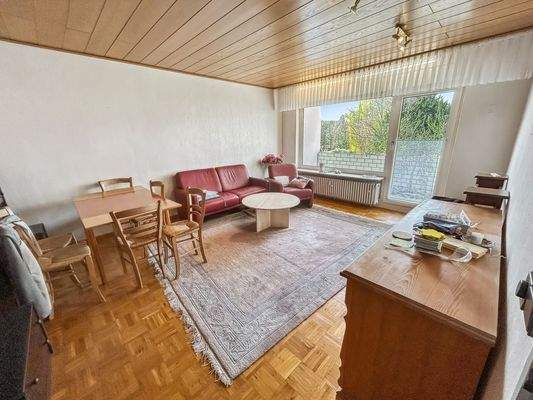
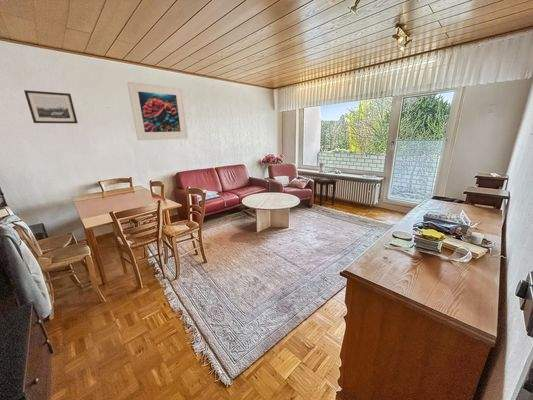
+ wall art [23,89,78,124]
+ side table [312,176,339,207]
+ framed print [126,81,189,141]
